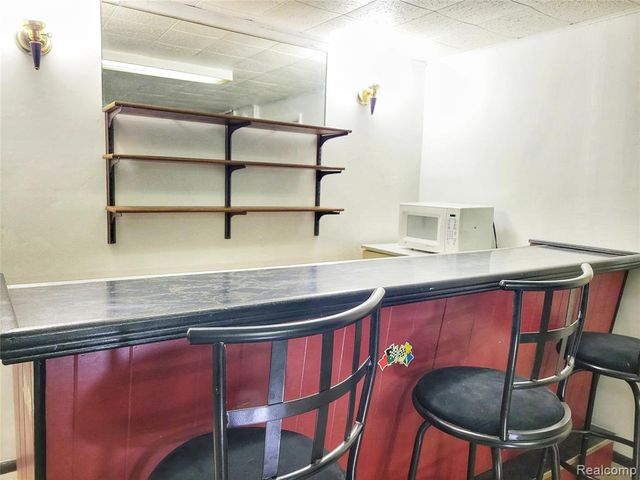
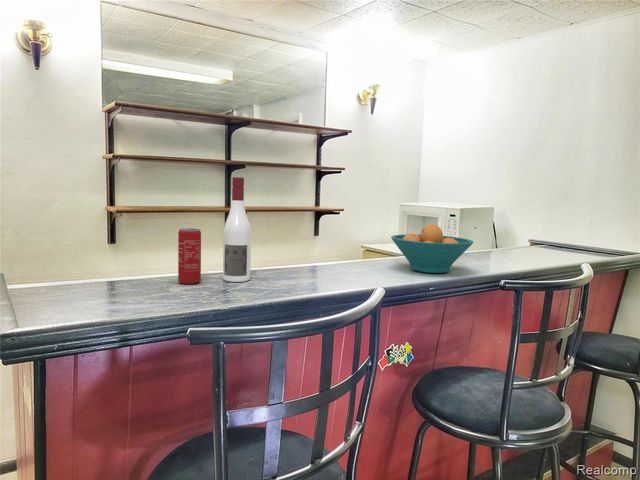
+ beverage can [177,227,202,285]
+ alcohol [222,176,252,283]
+ fruit bowl [390,223,475,274]
